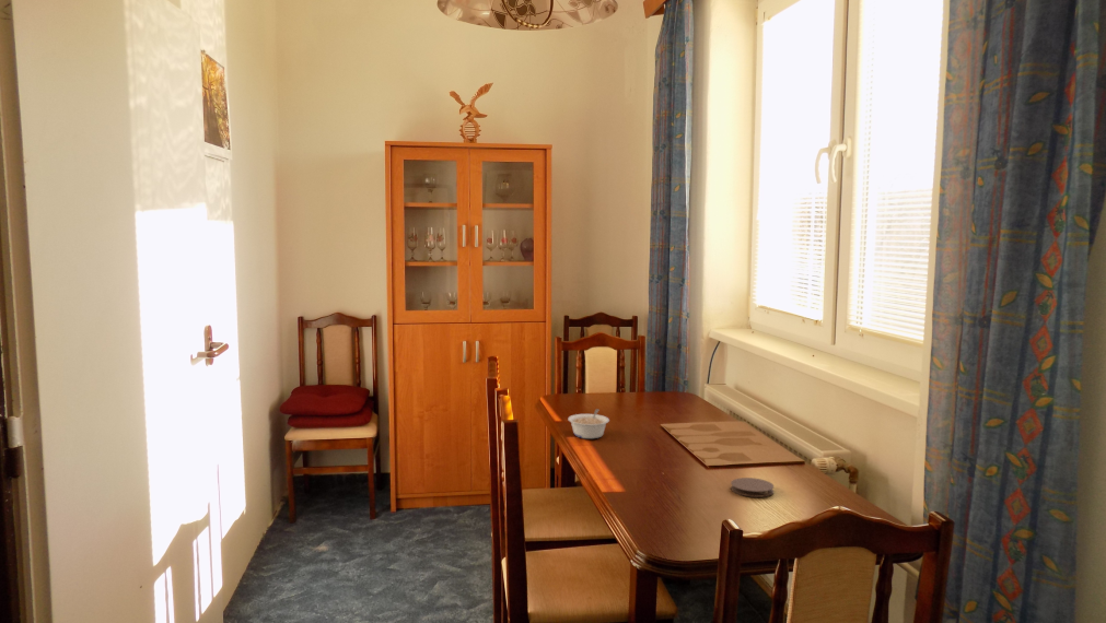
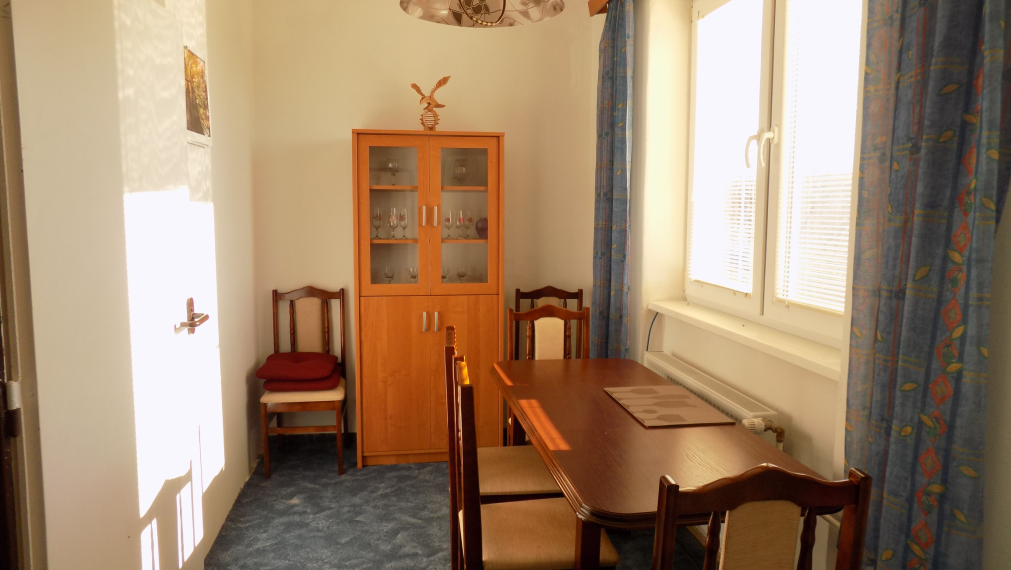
- legume [567,408,610,439]
- coaster [730,477,775,498]
